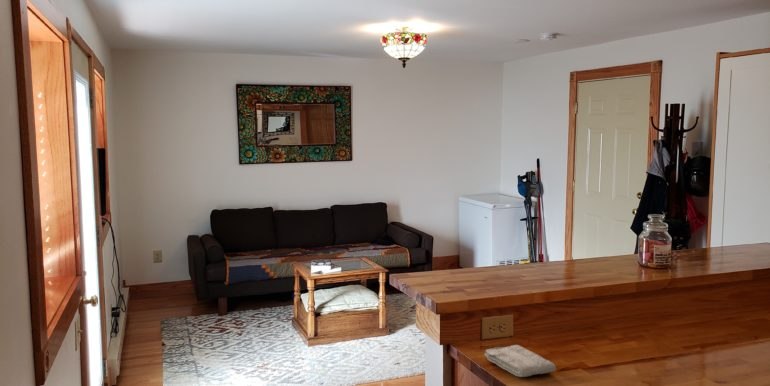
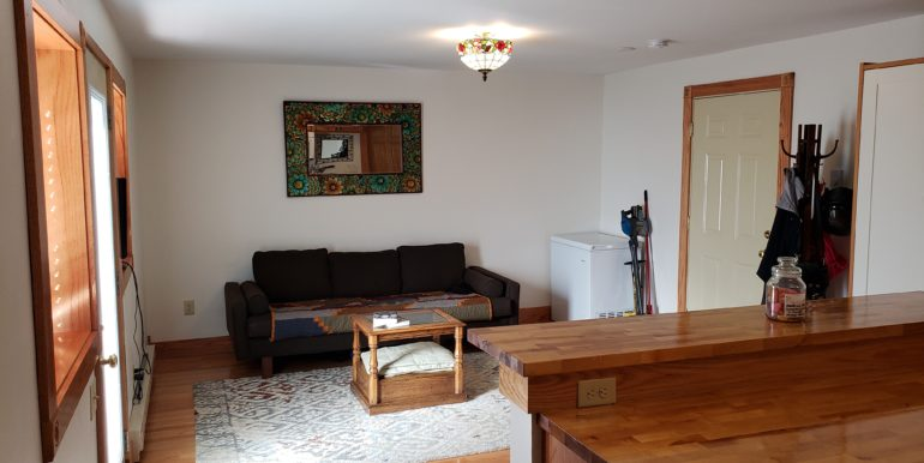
- washcloth [484,344,557,378]
